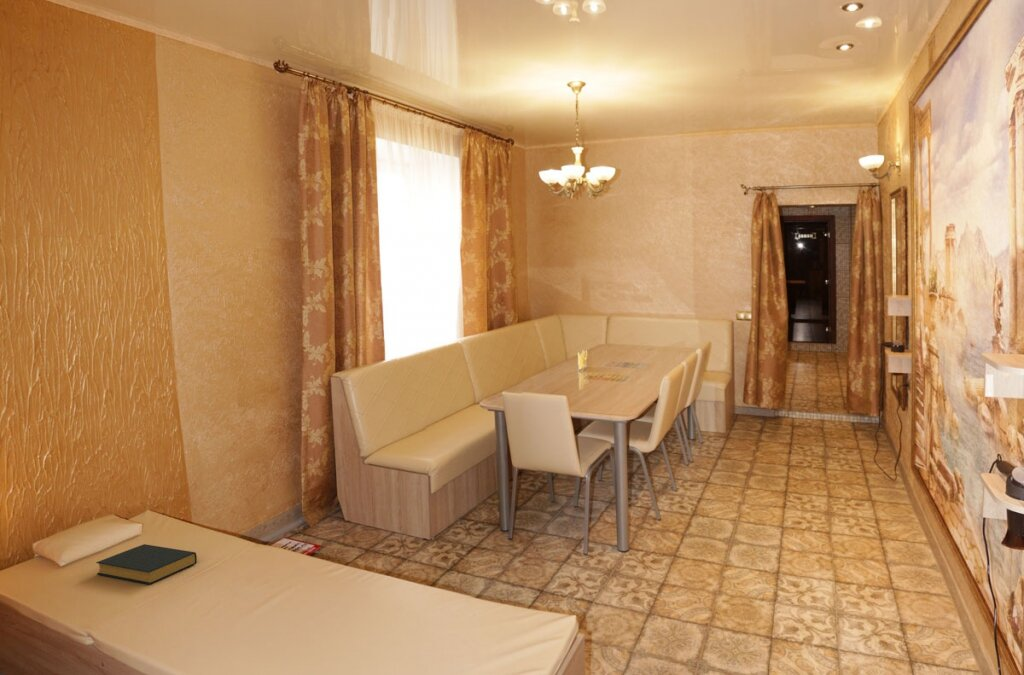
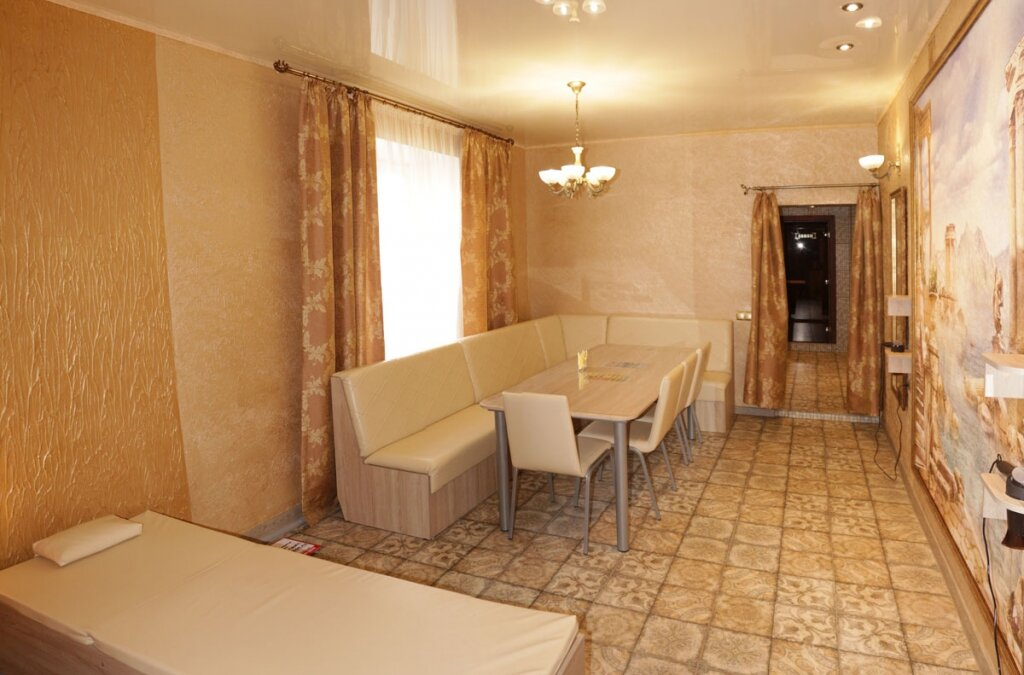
- hardback book [95,543,198,585]
